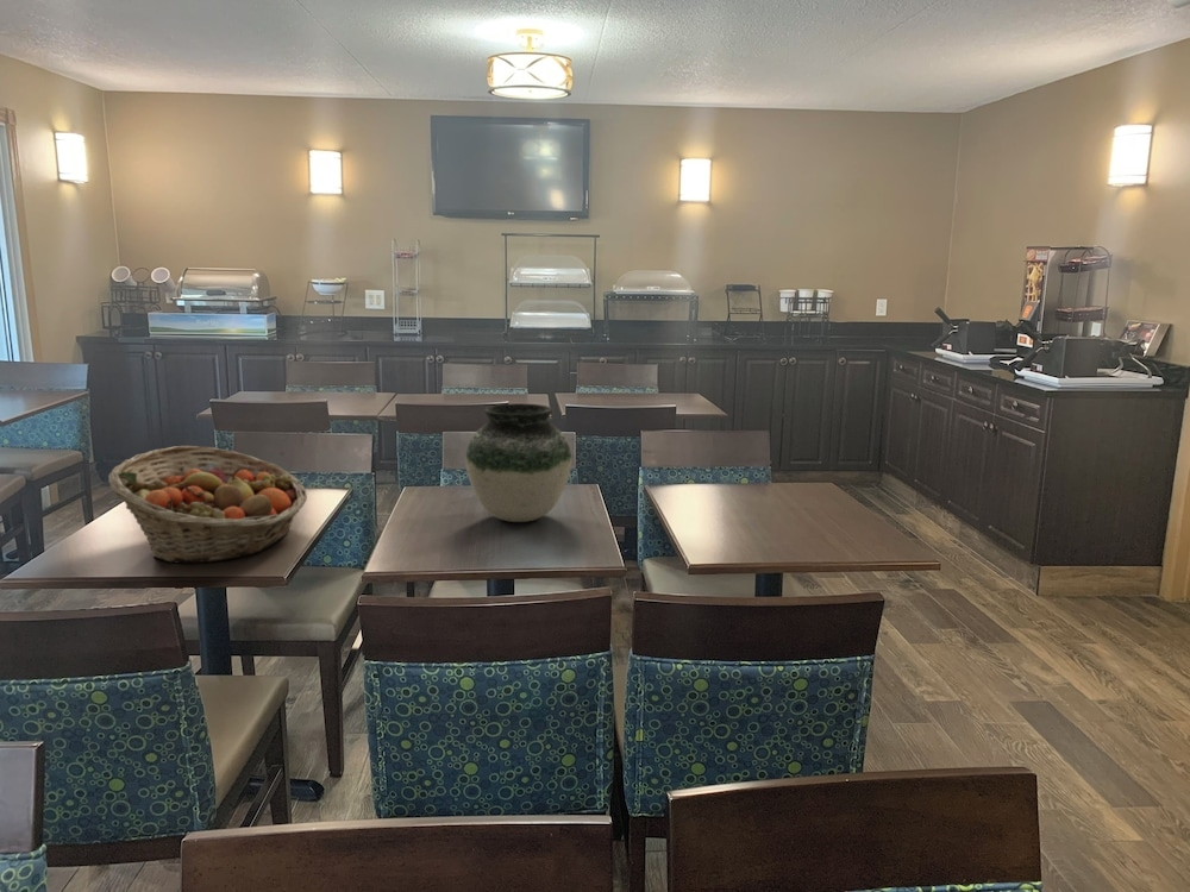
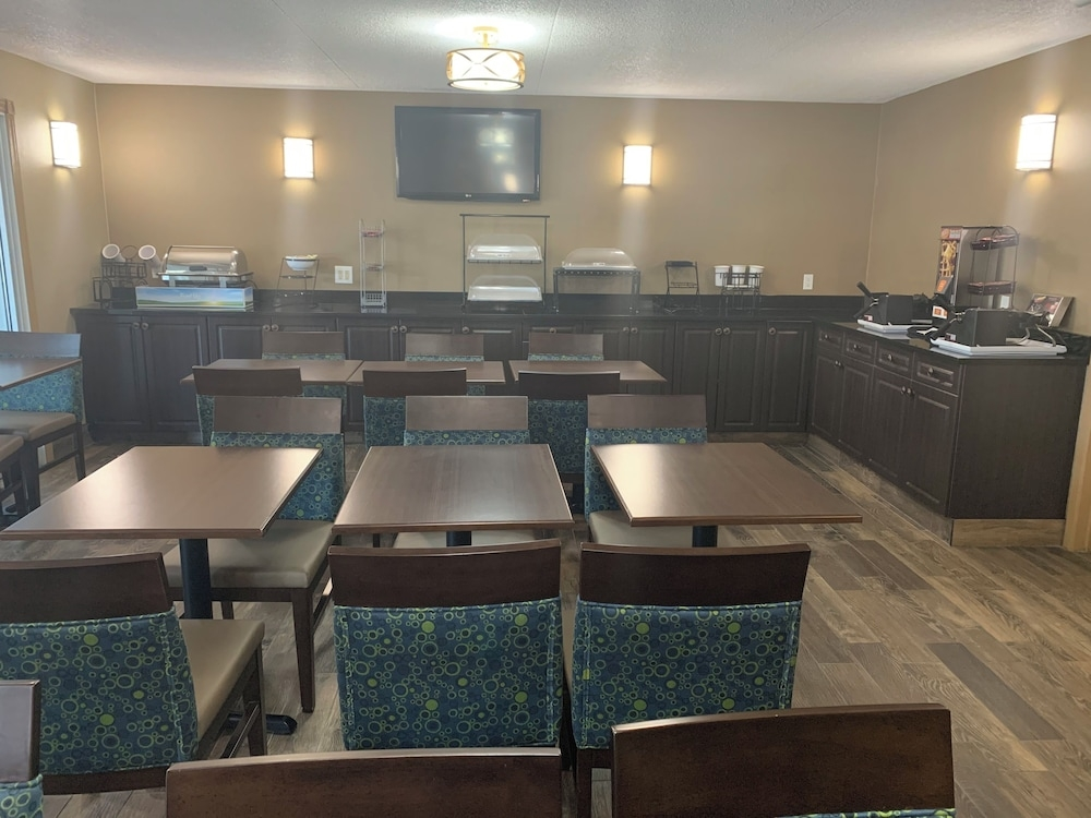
- fruit basket [107,445,308,564]
- vase [464,402,572,523]
